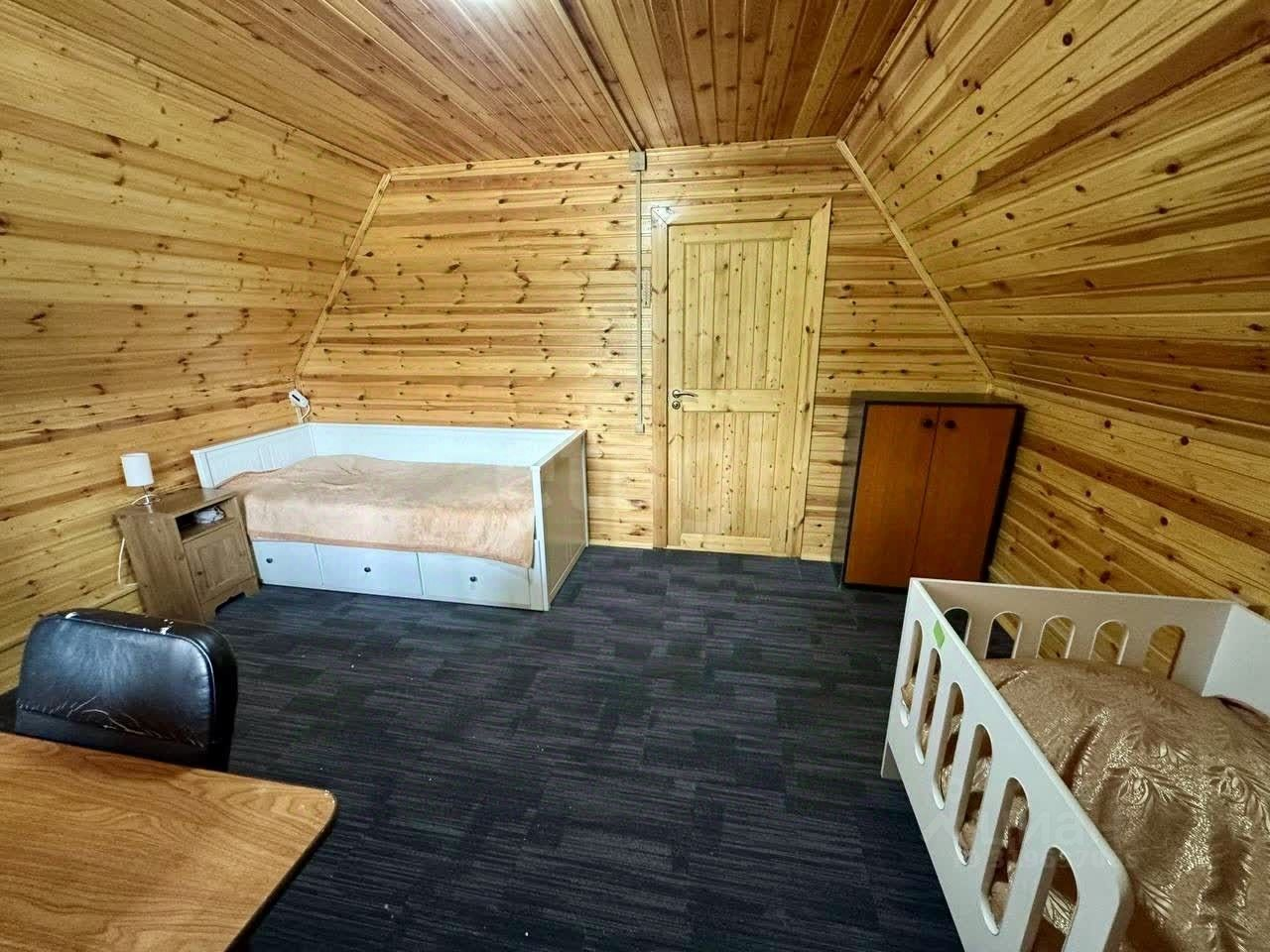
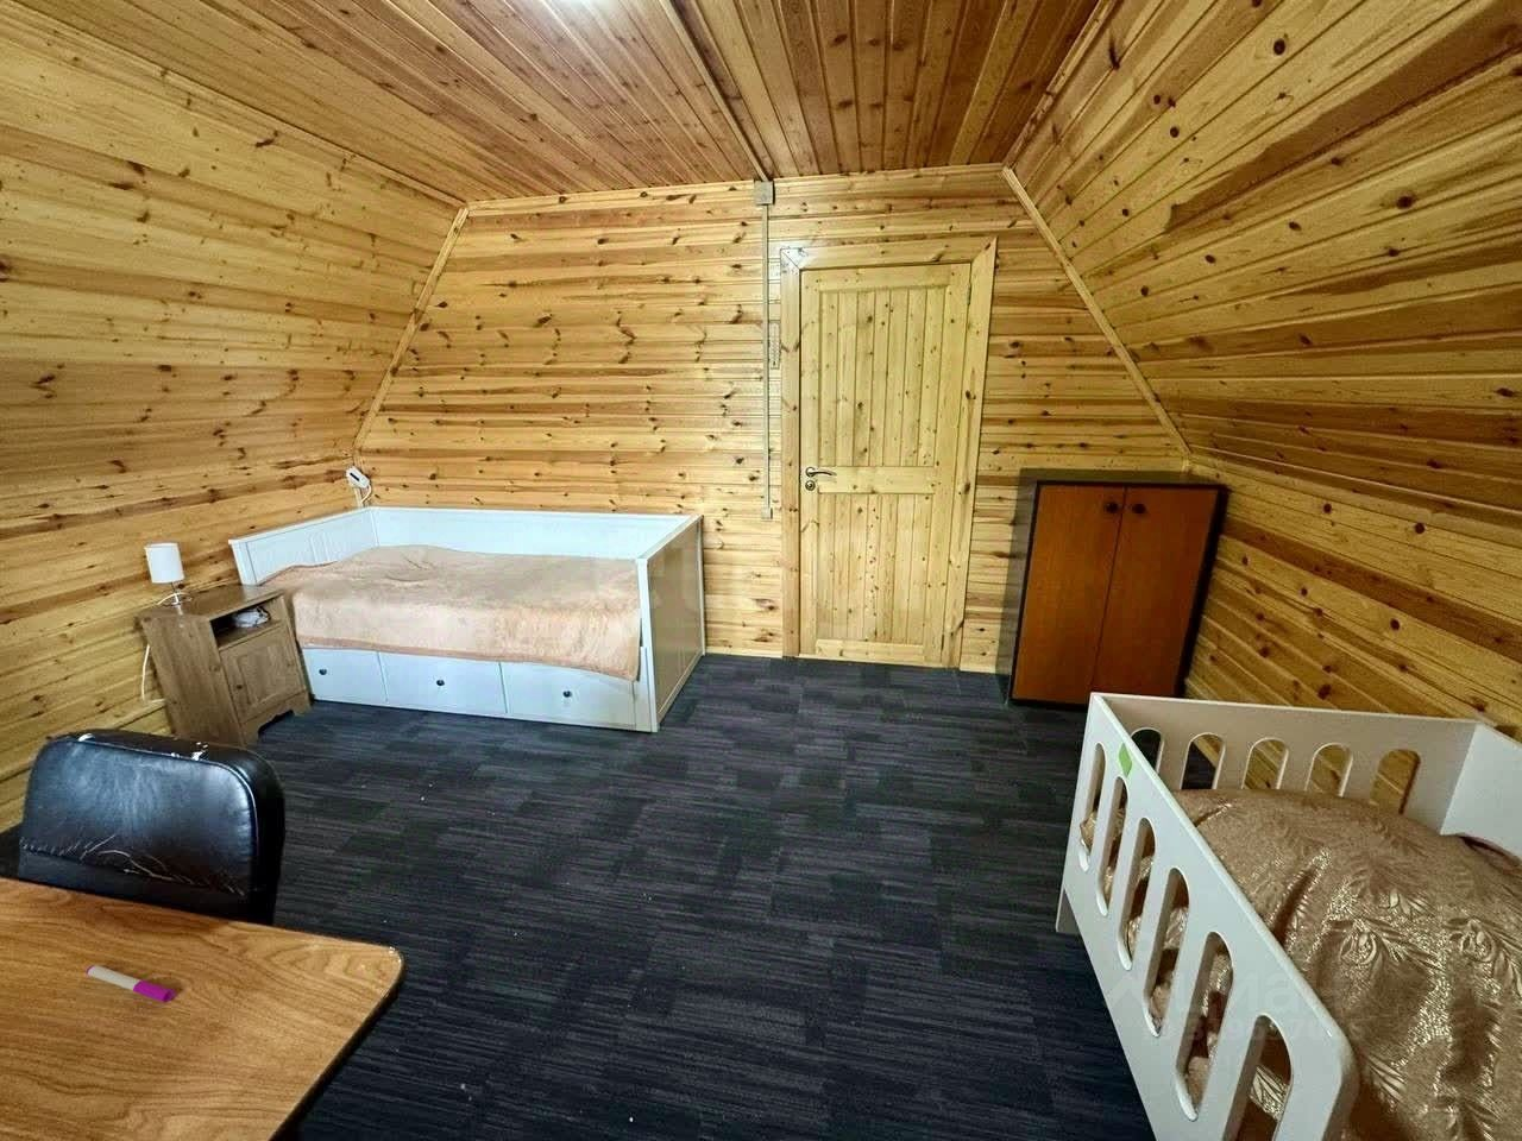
+ pen [85,964,176,1003]
